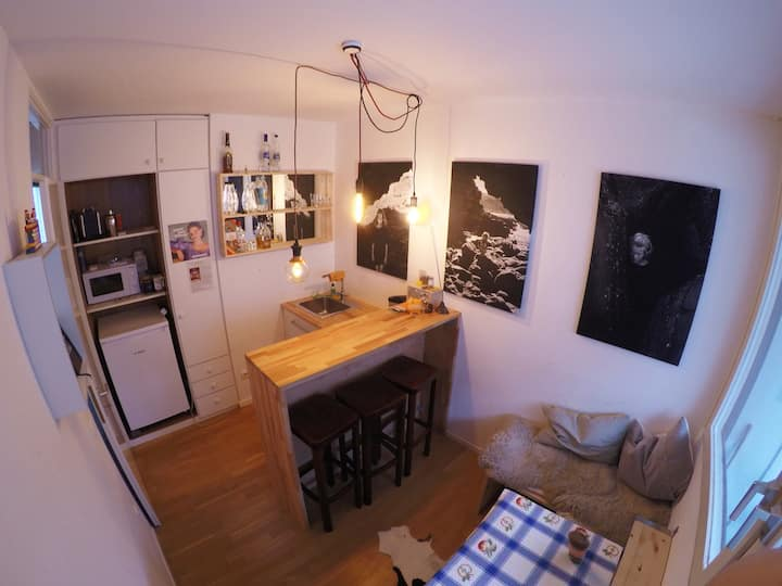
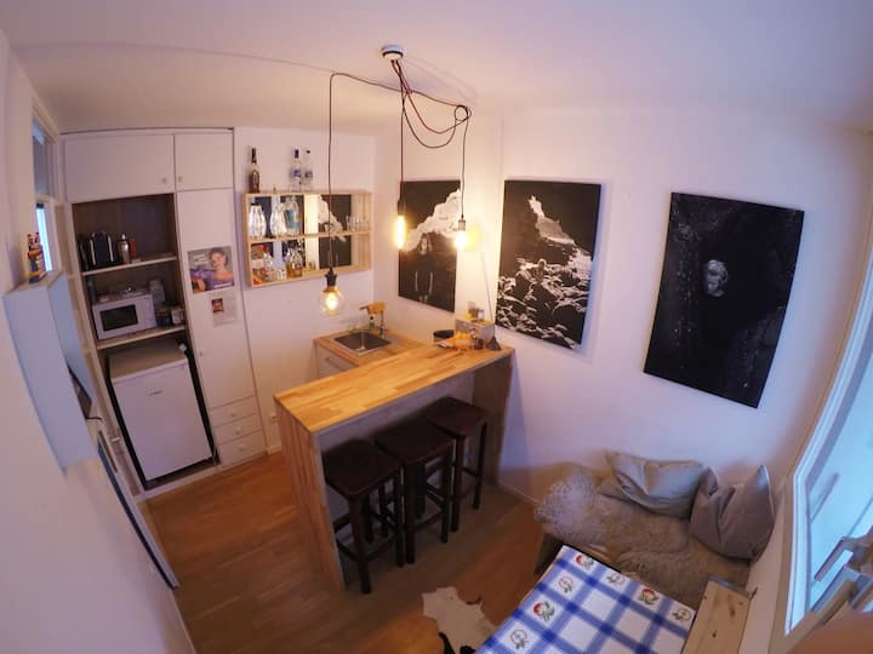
- coffee cup [566,528,591,564]
